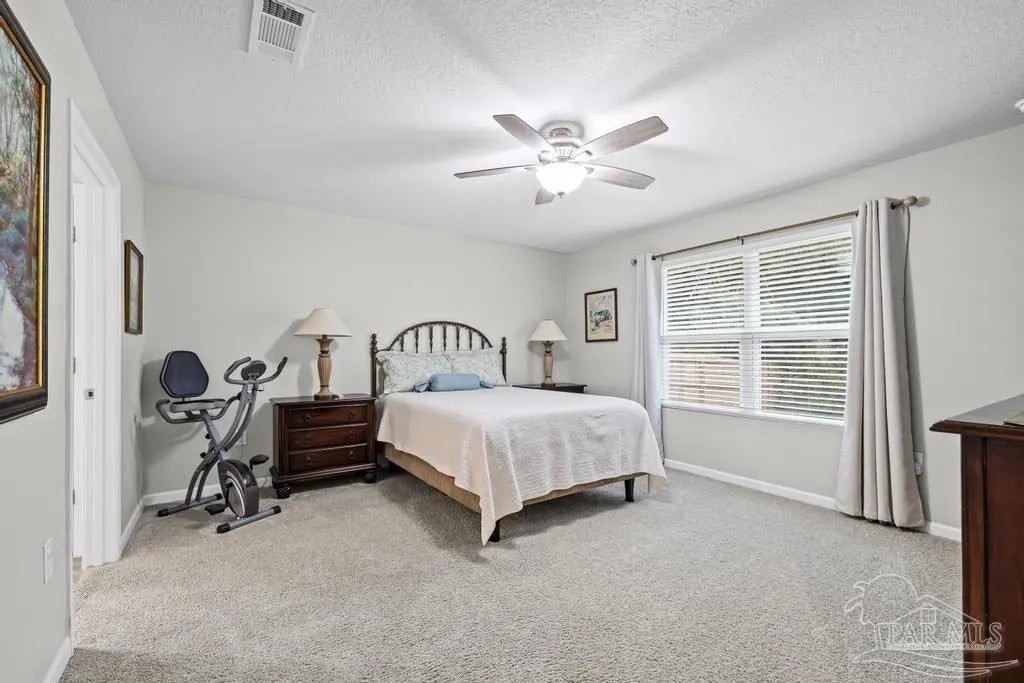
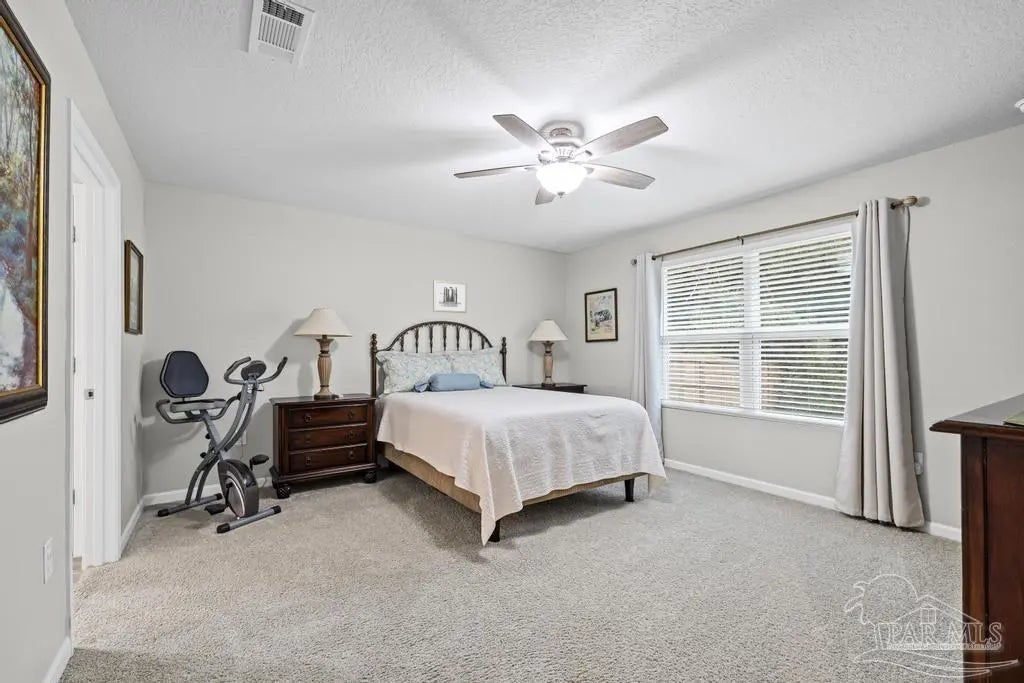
+ wall art [432,279,467,314]
